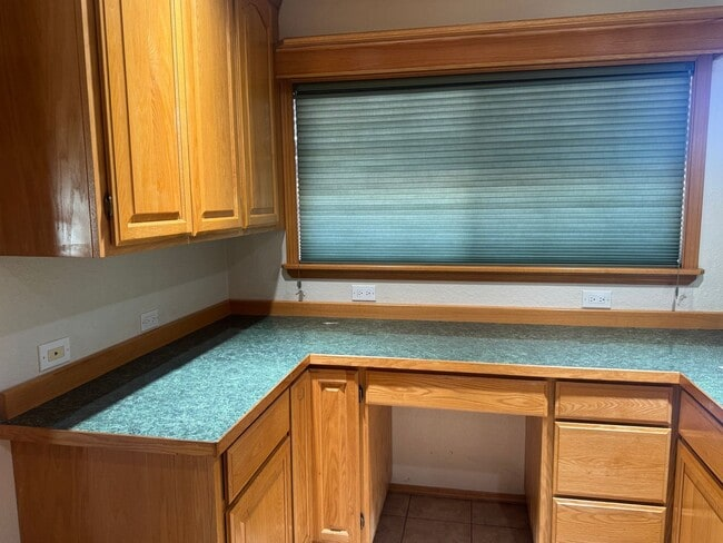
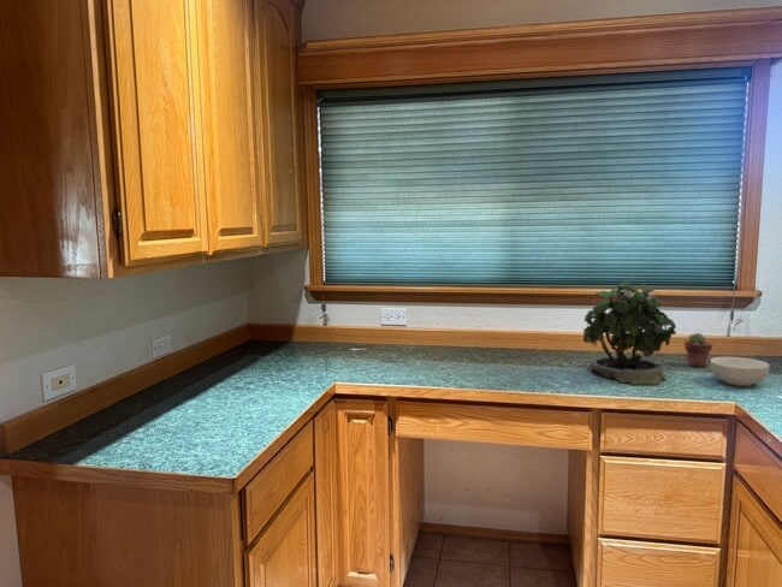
+ potted succulent [683,332,713,368]
+ potted plant [582,273,677,386]
+ cereal bowl [709,356,770,387]
